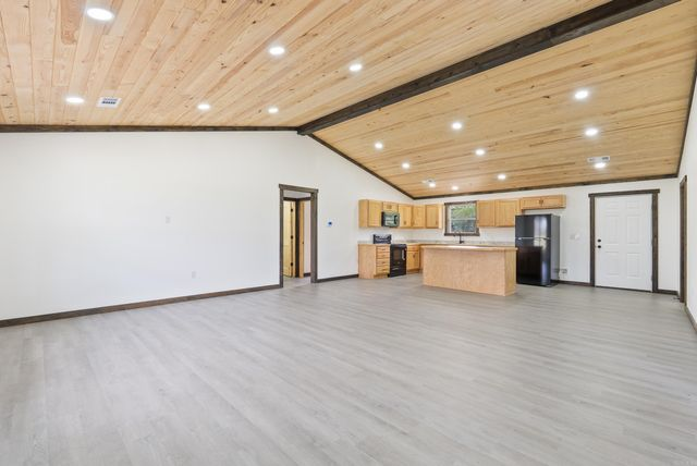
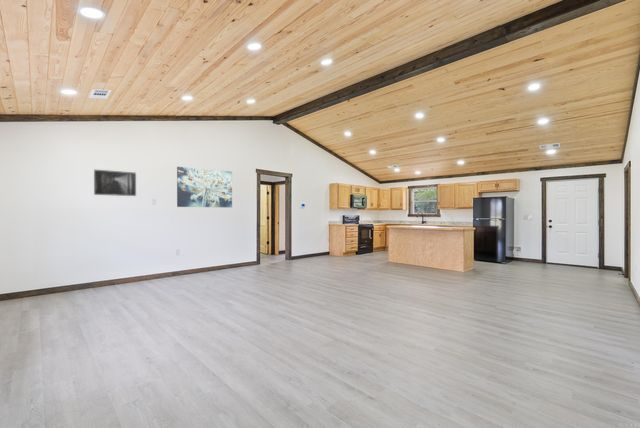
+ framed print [93,169,137,197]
+ wall art [176,166,233,209]
